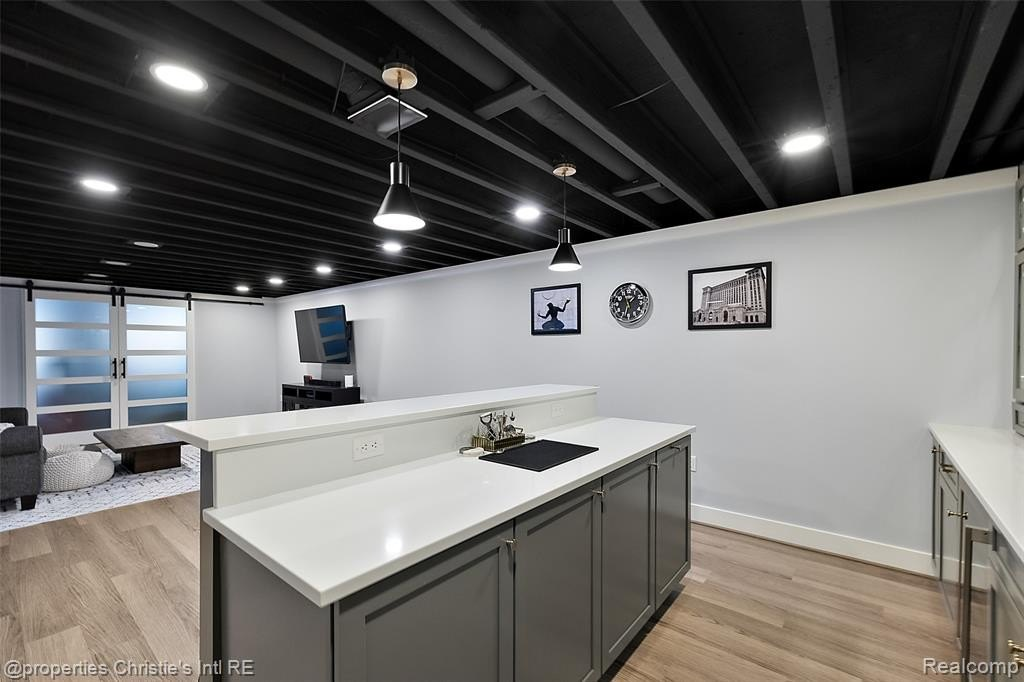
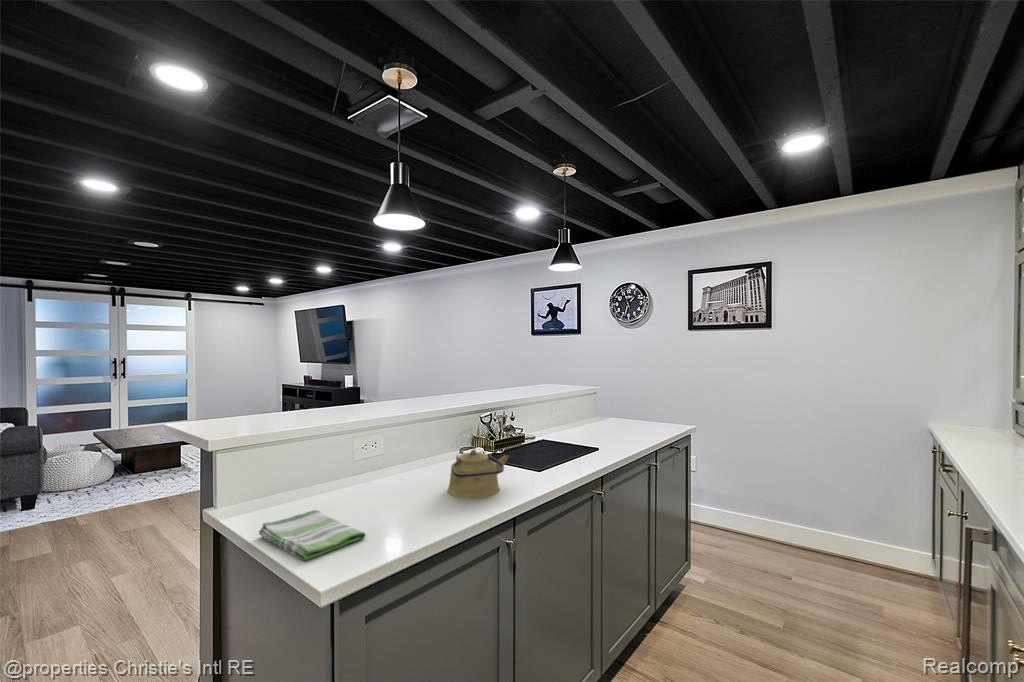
+ dish towel [258,509,367,561]
+ kettle [447,448,510,499]
